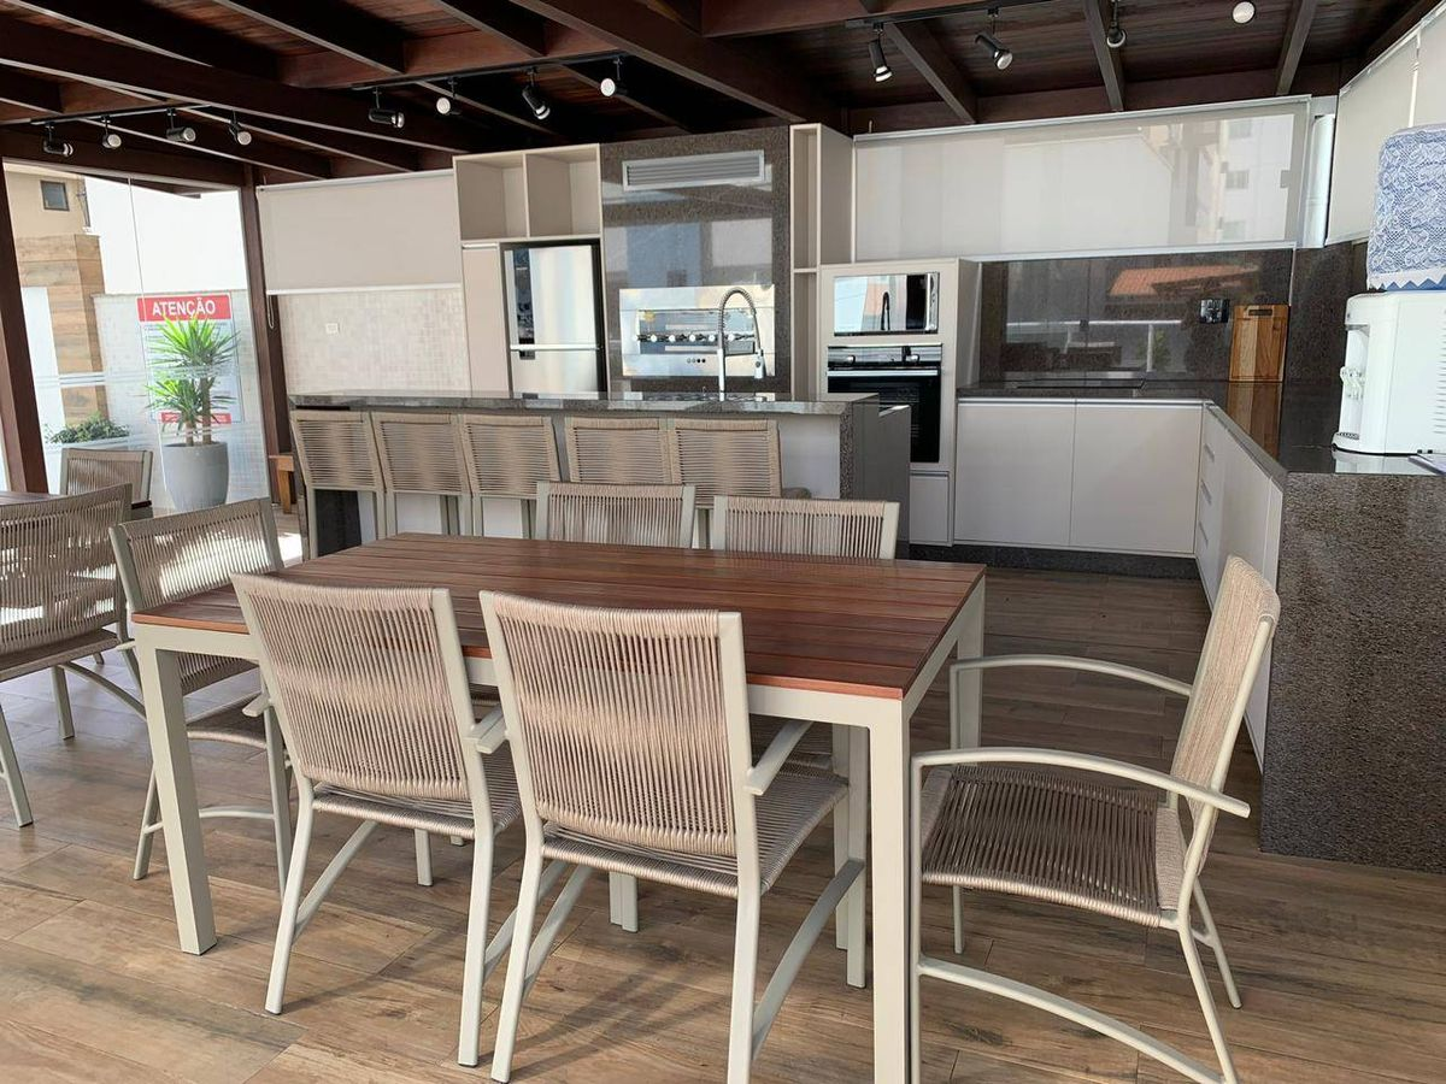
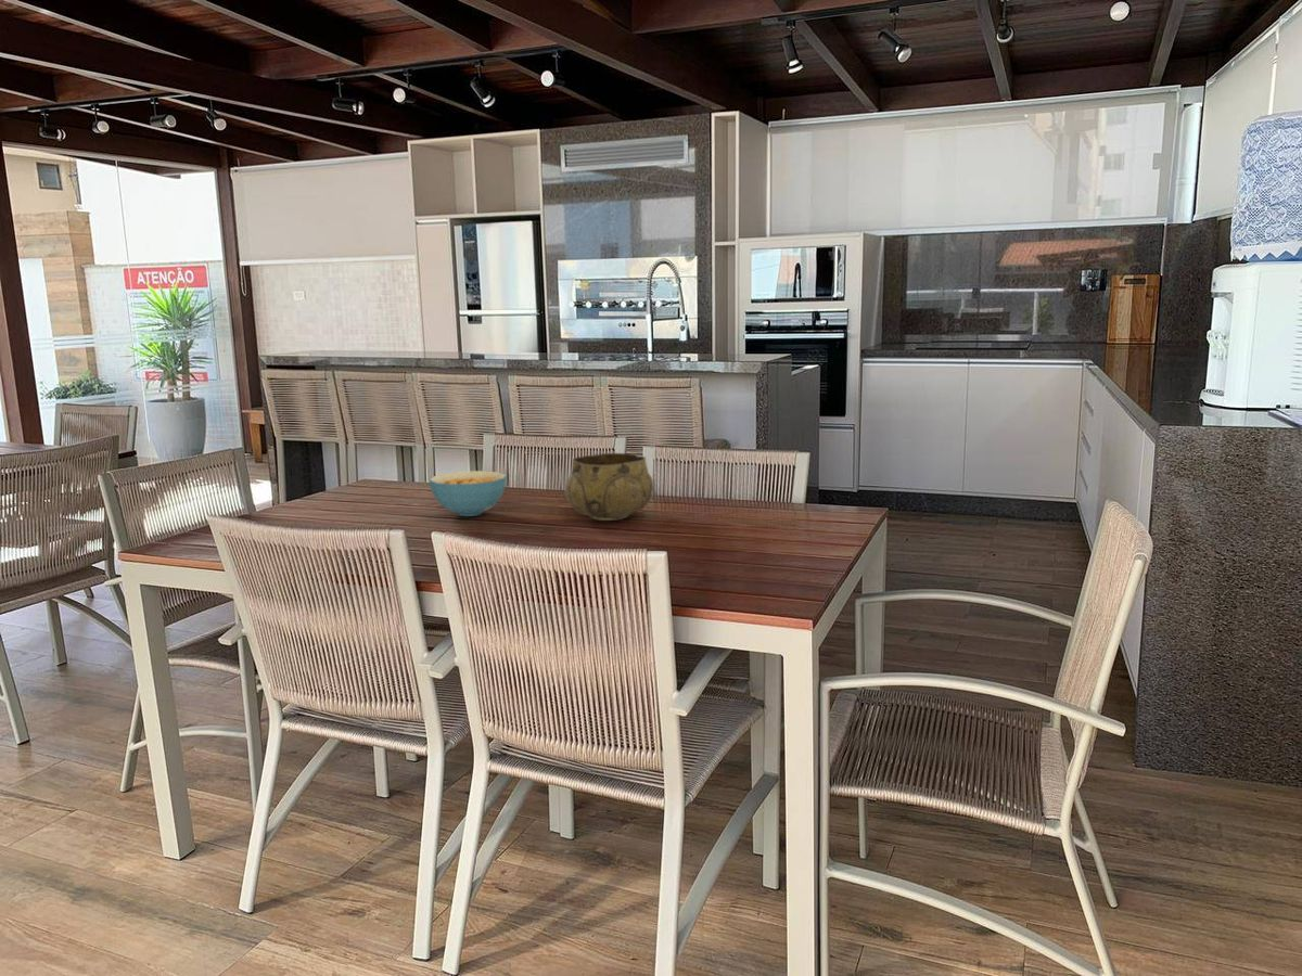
+ cereal bowl [429,470,508,517]
+ decorative bowl [564,452,654,522]
